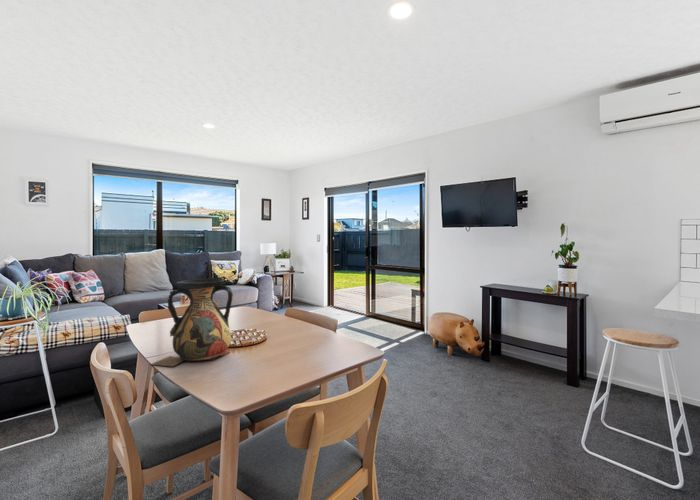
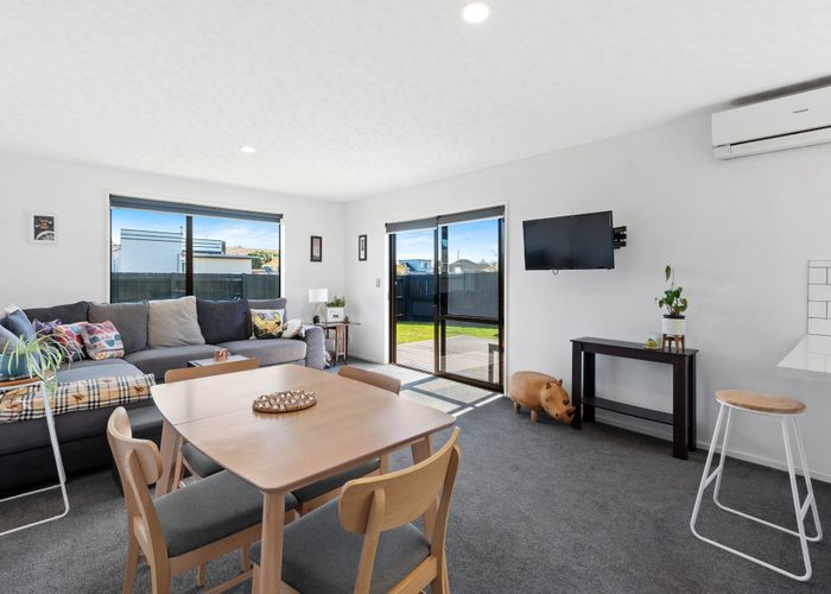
- vase [149,277,234,367]
